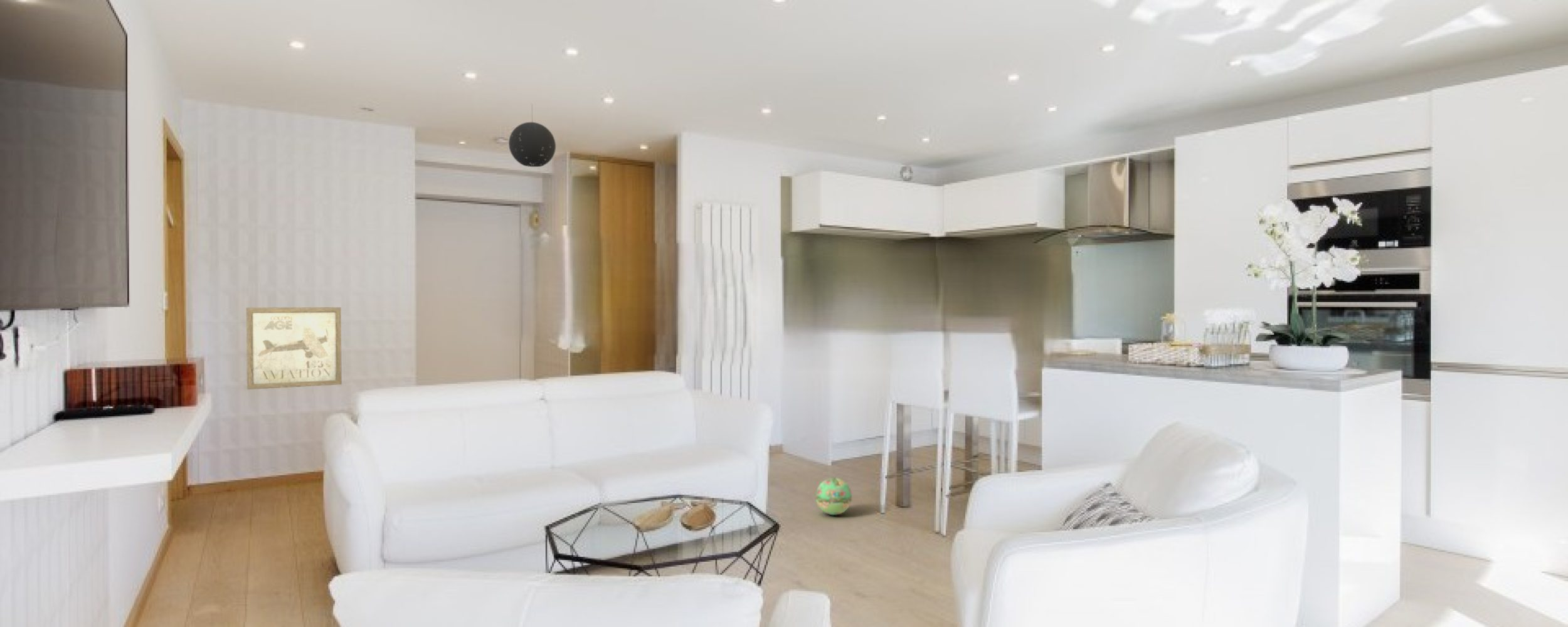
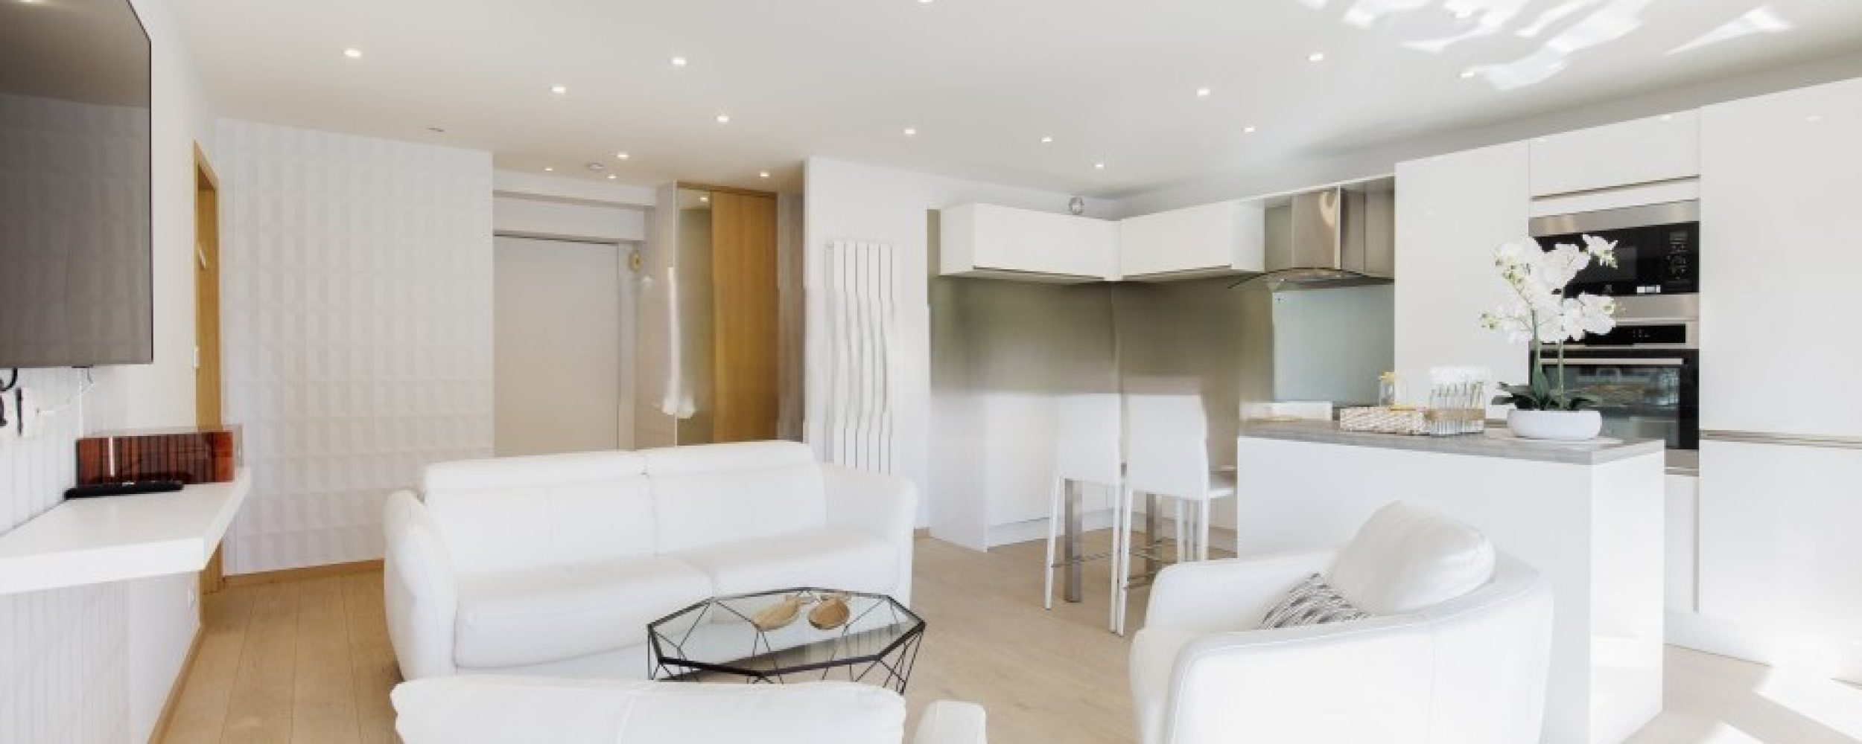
- wall art [246,307,342,390]
- ball [815,477,852,515]
- pendant light [508,103,556,167]
